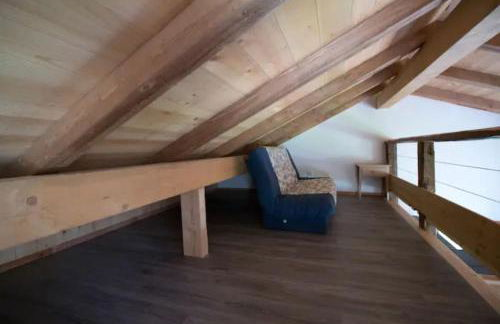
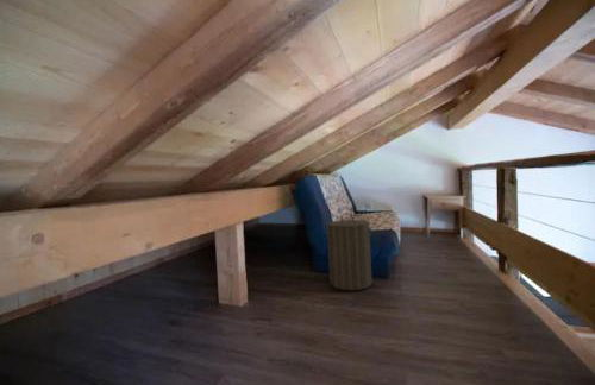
+ laundry hamper [321,212,376,291]
